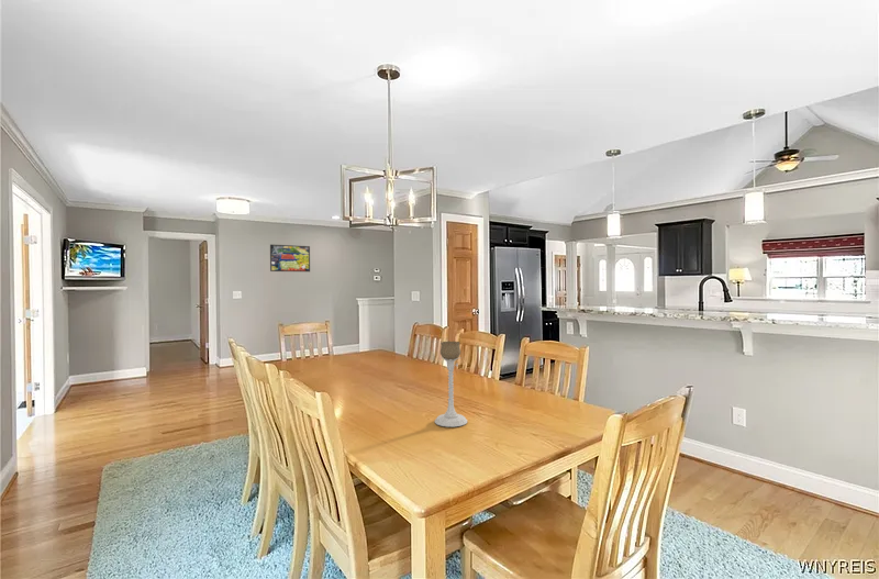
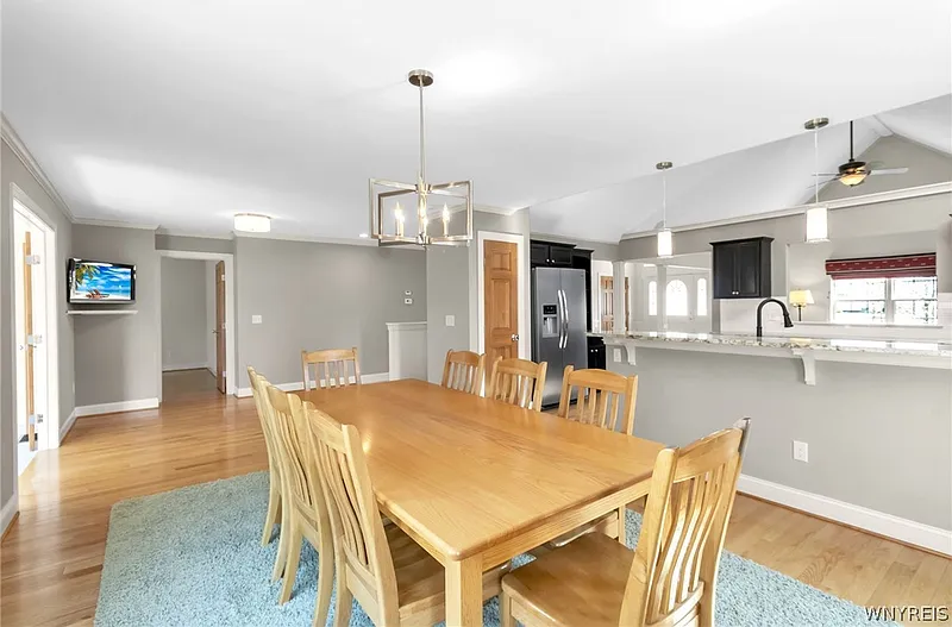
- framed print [269,244,311,272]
- candle holder [434,341,468,427]
